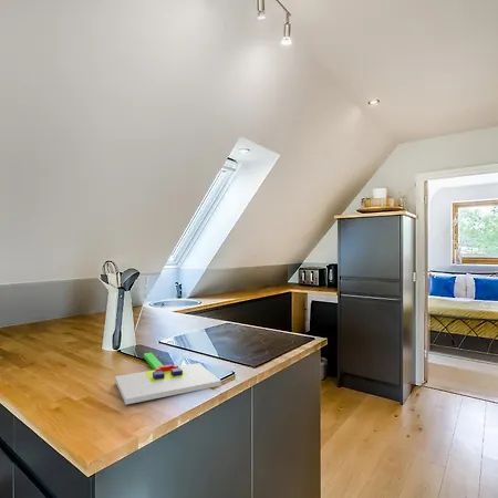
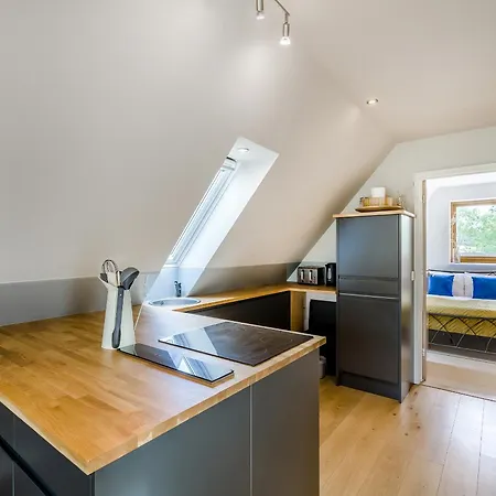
- chopping board [114,352,222,405]
